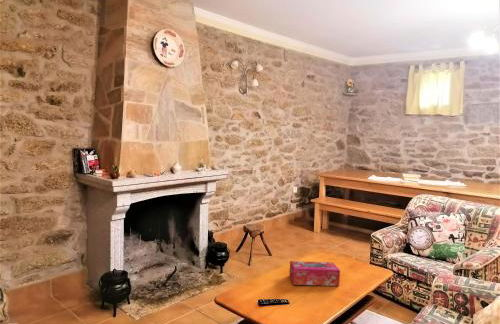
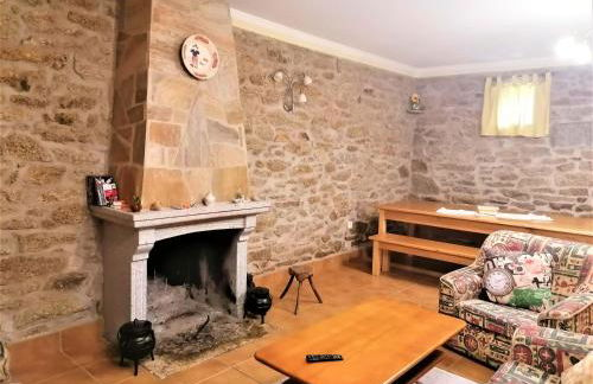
- tissue box [288,260,341,287]
